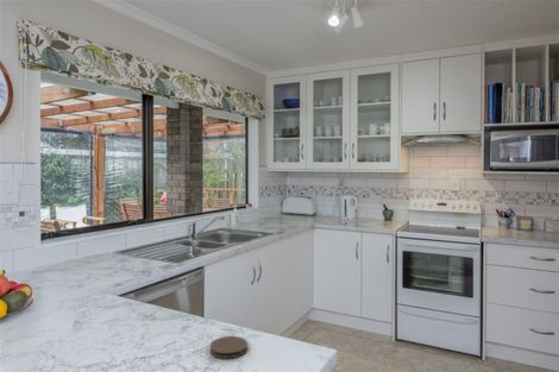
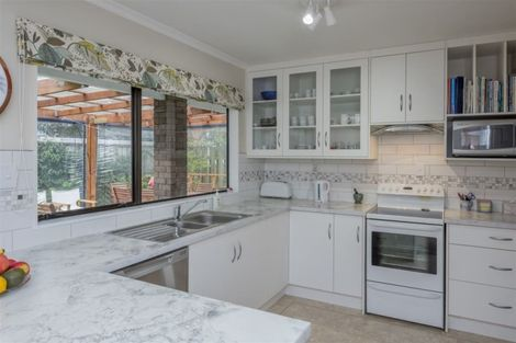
- coaster [209,335,249,359]
